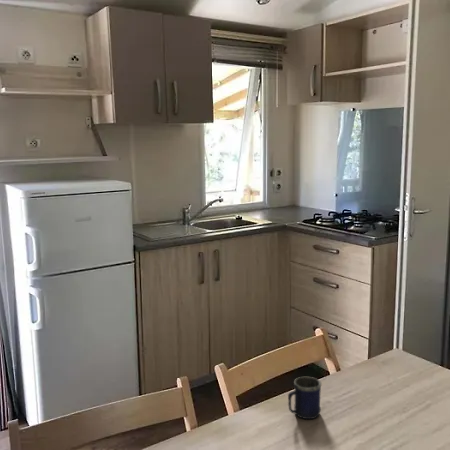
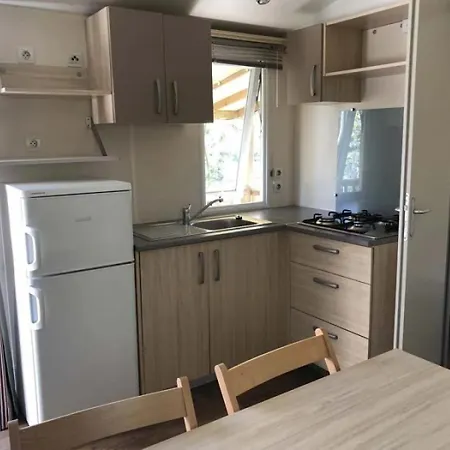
- mug [287,376,323,420]
